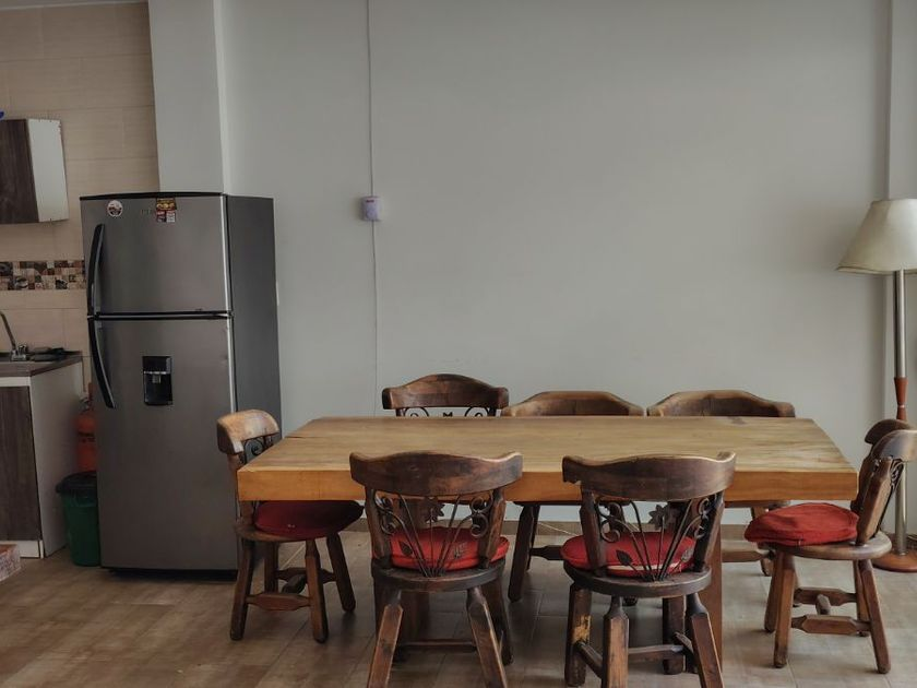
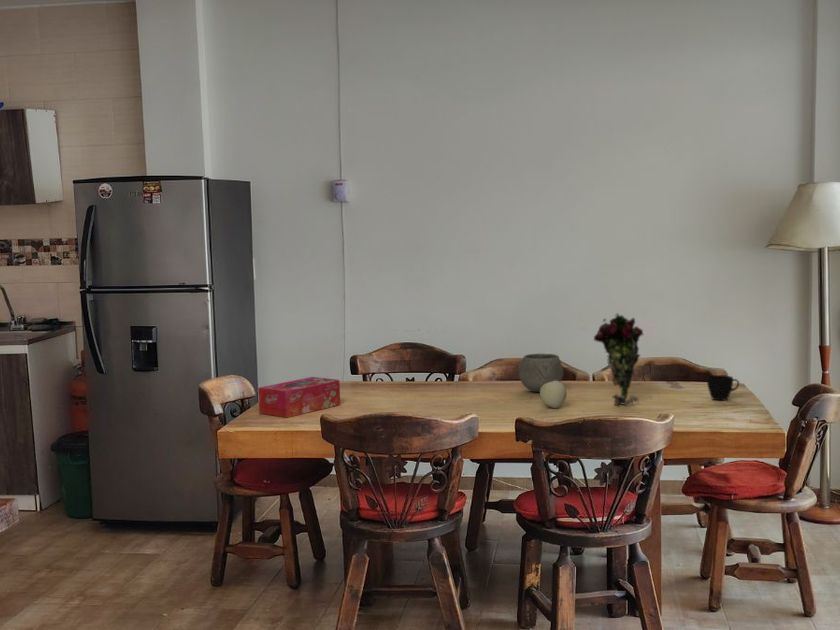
+ fruit [539,381,568,409]
+ tissue box [257,376,341,419]
+ cup [706,374,740,401]
+ bowl [517,353,564,393]
+ flower [593,312,644,407]
